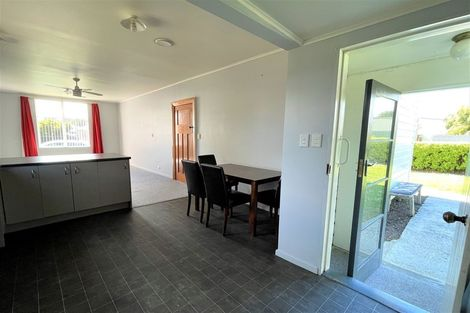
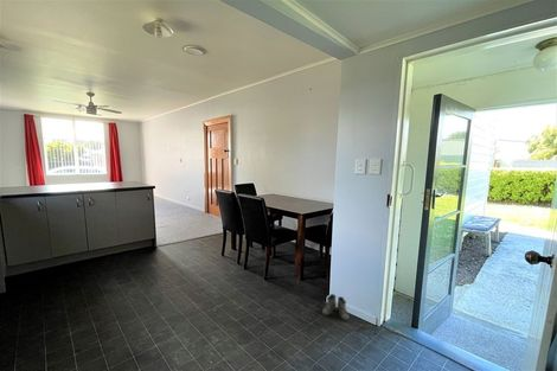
+ boots [321,293,351,322]
